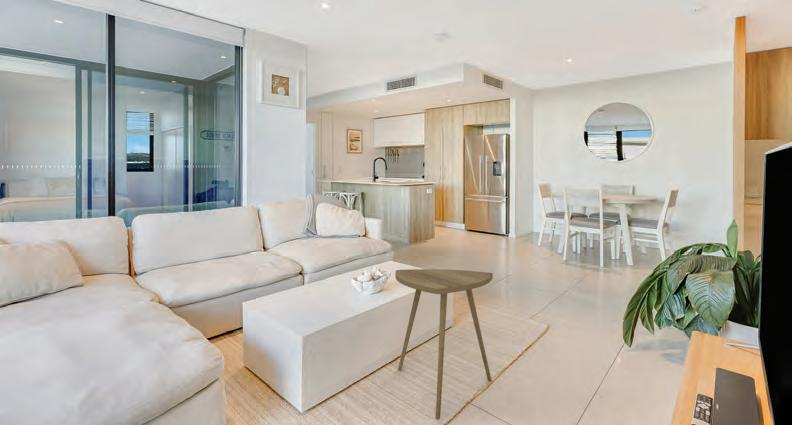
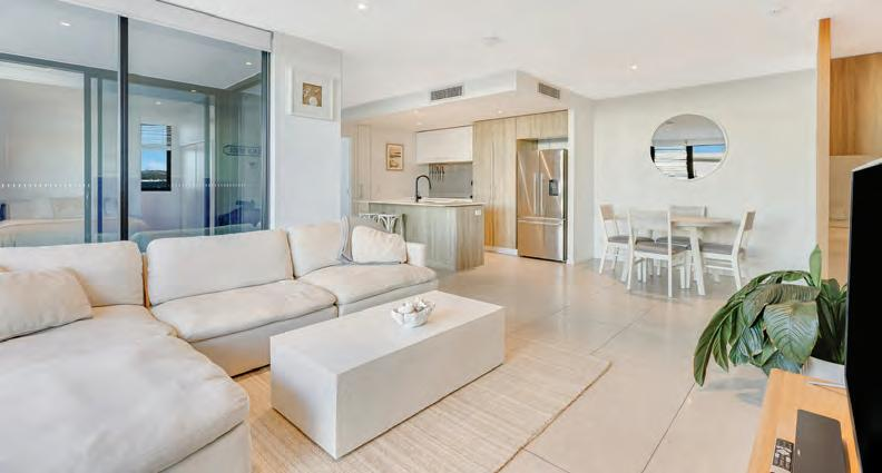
- side table [394,268,494,421]
